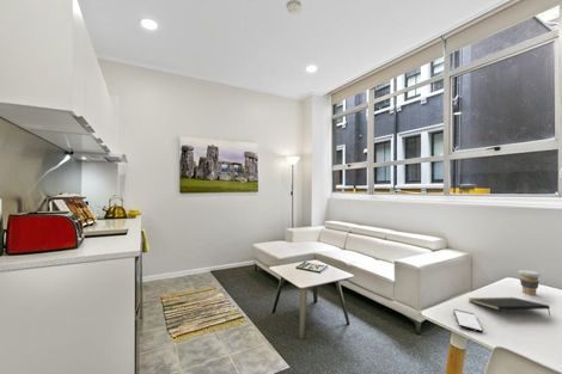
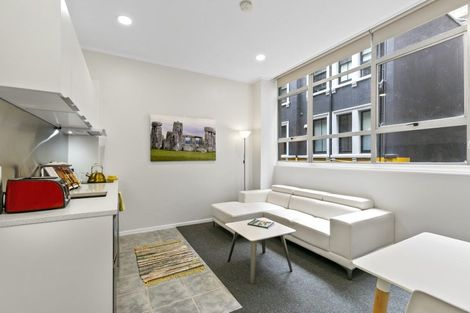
- coffee cup [518,269,542,296]
- smartphone [452,308,484,333]
- notepad [468,296,552,318]
